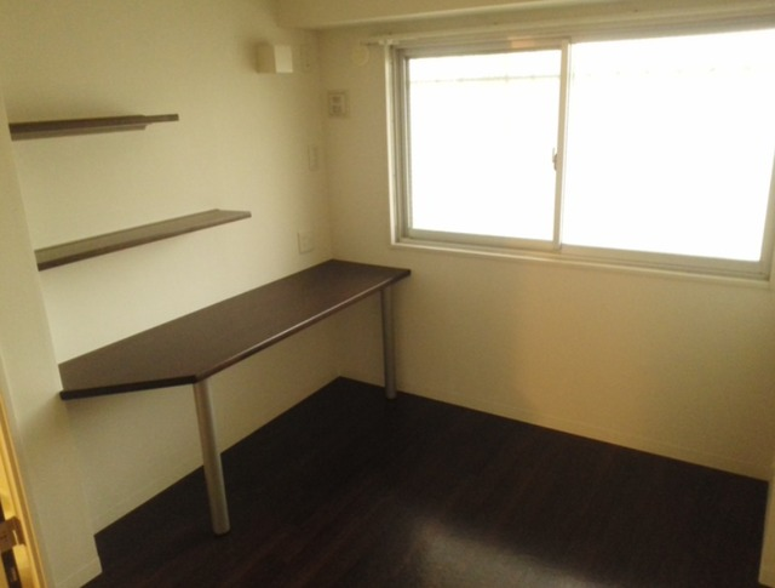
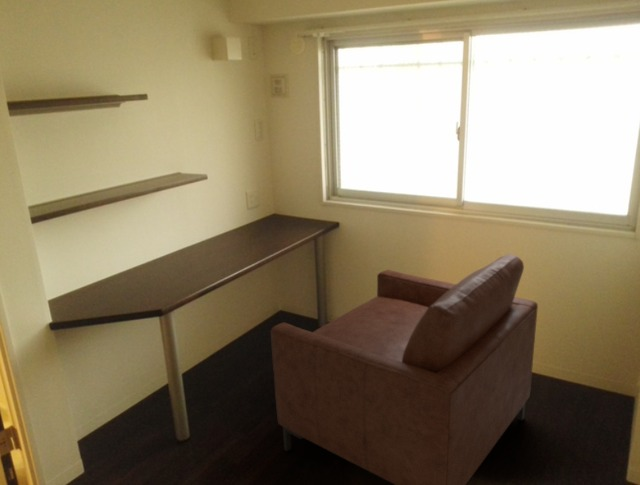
+ chair [270,253,539,485]
